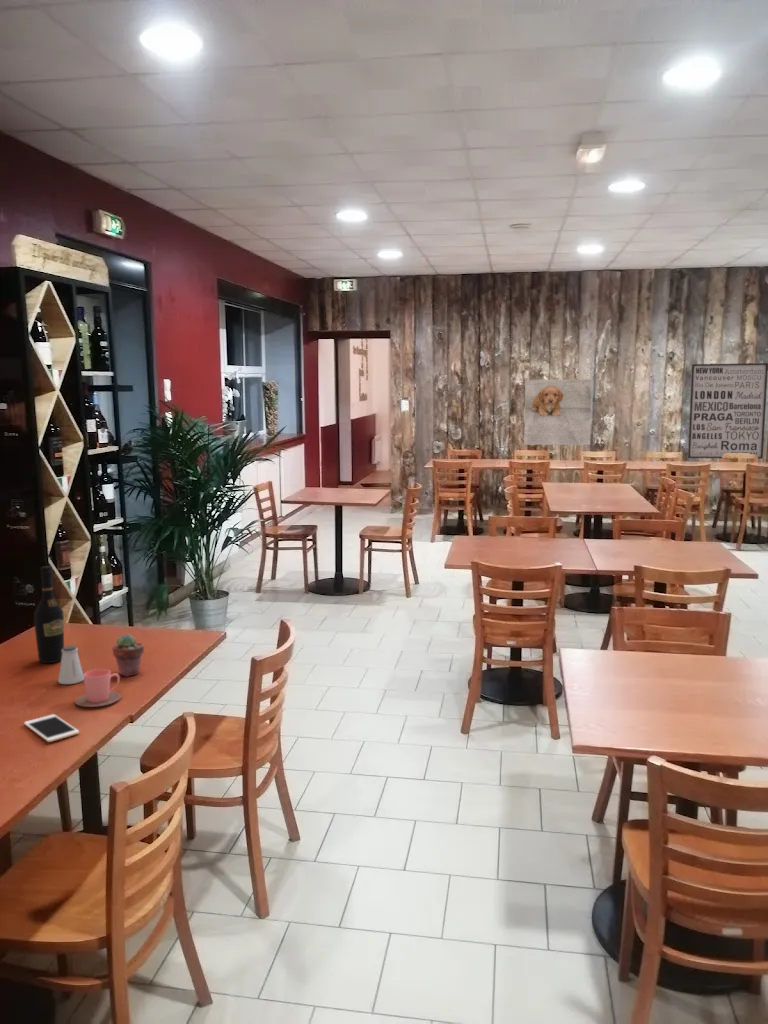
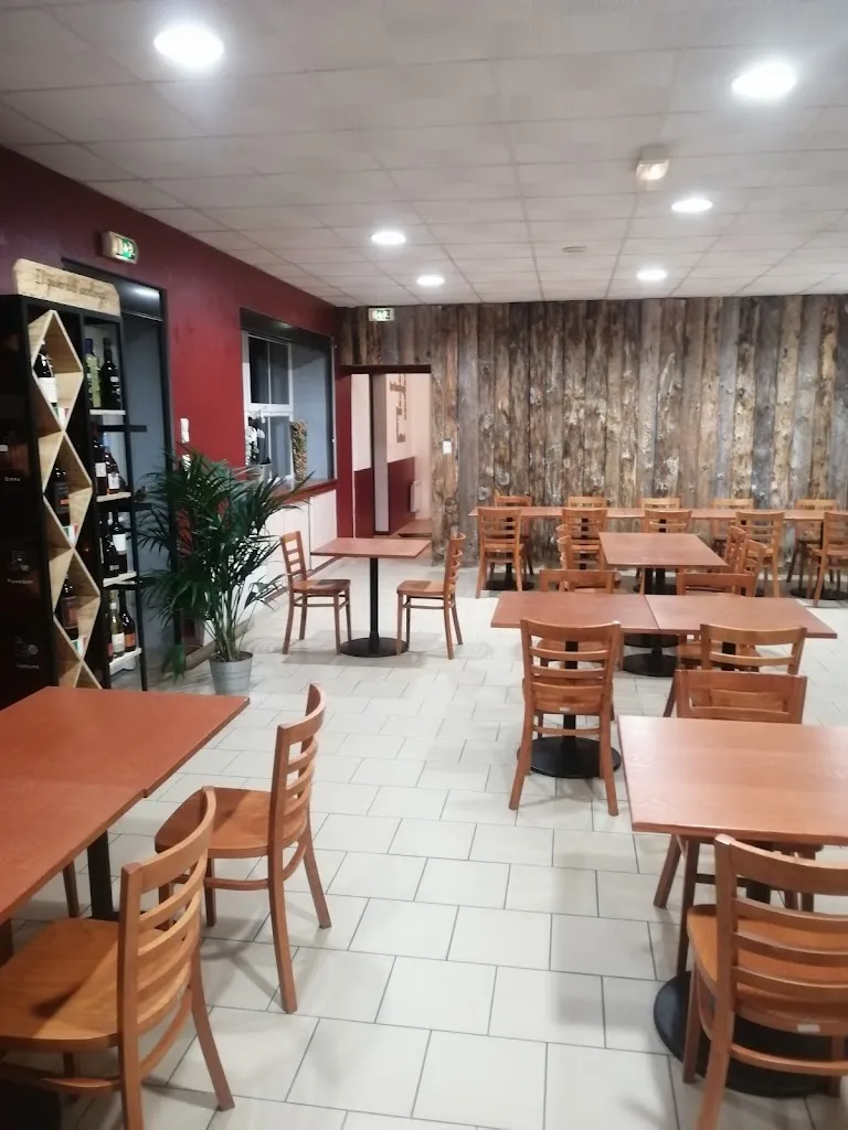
- cup [74,668,122,708]
- cell phone [23,713,80,743]
- wine bottle [33,565,65,664]
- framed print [523,378,593,446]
- wall art [687,362,768,460]
- saltshaker [57,645,84,685]
- potted succulent [112,633,145,678]
